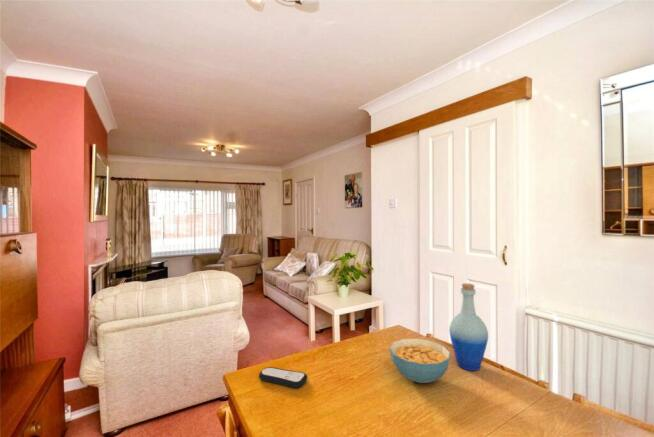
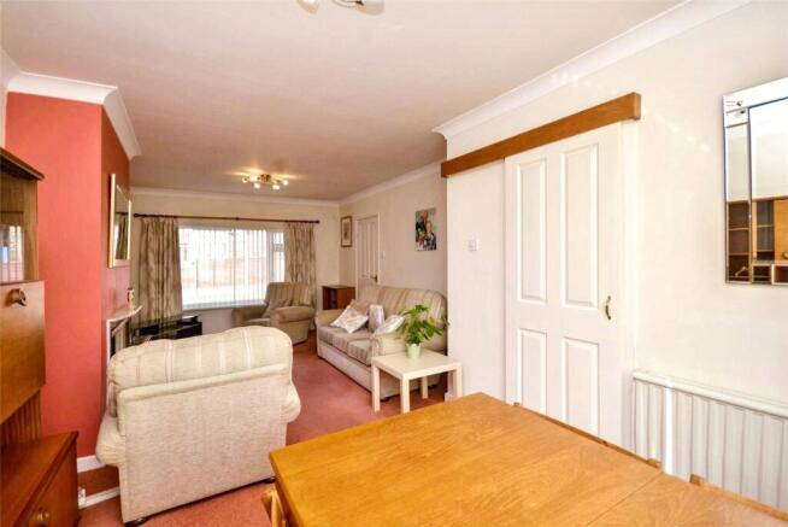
- cereal bowl [389,337,451,384]
- remote control [258,366,308,389]
- bottle [448,282,489,372]
